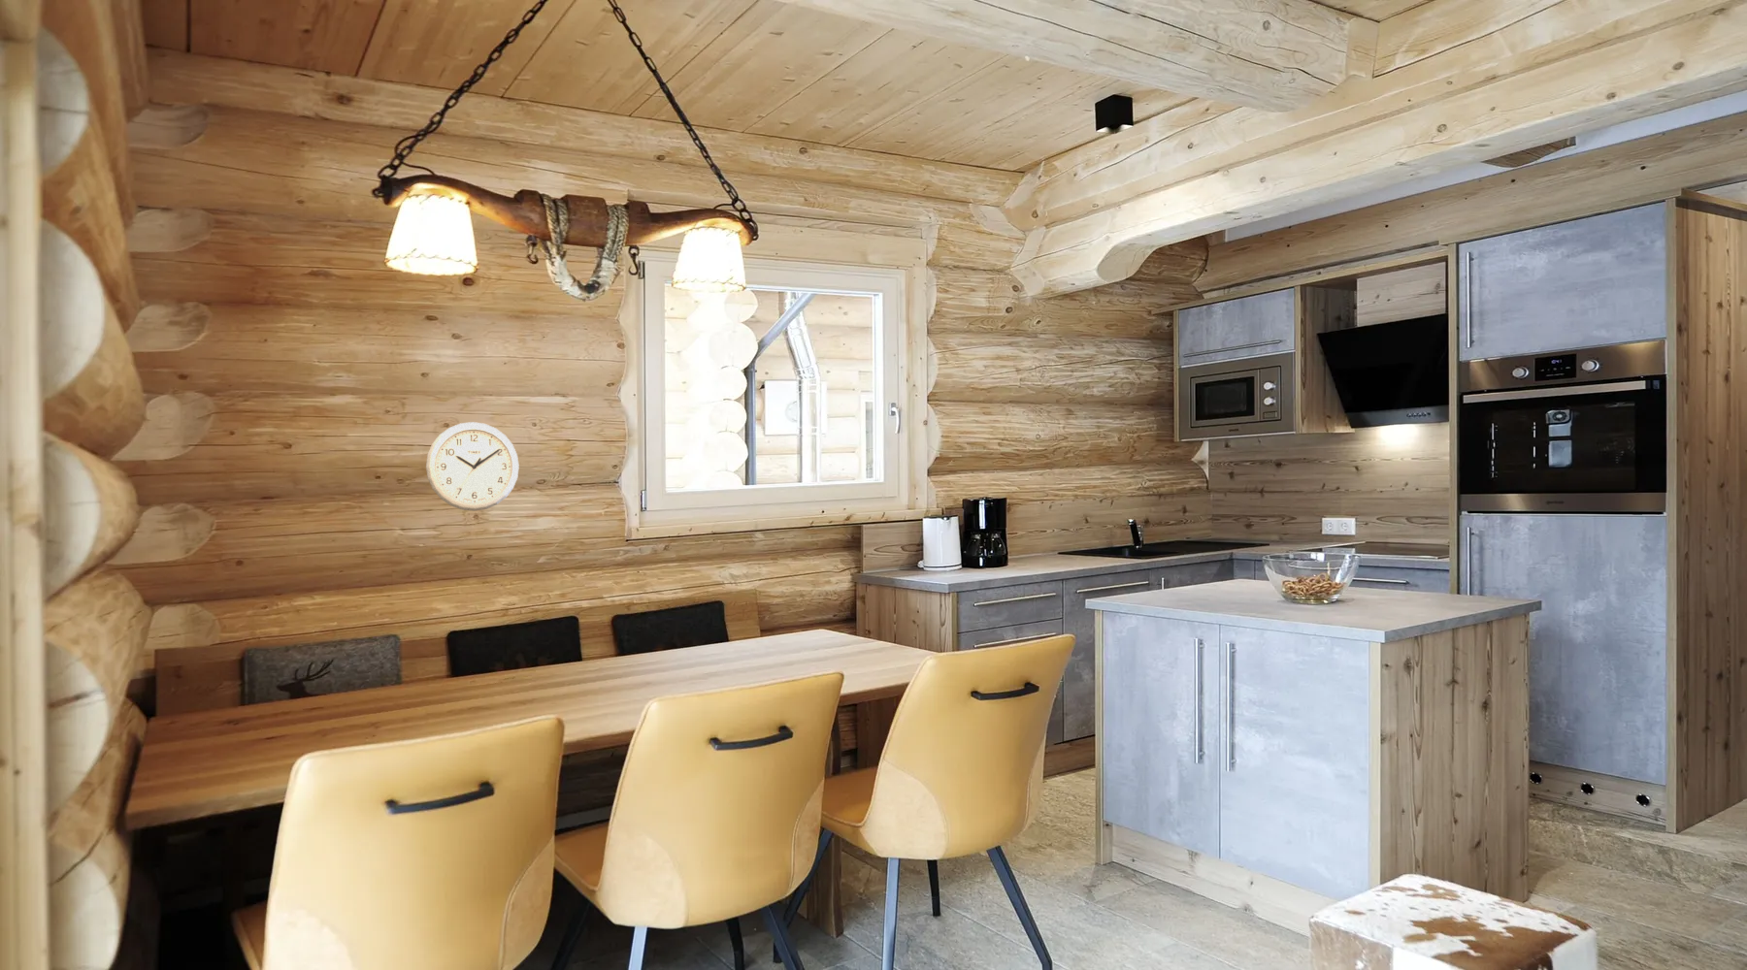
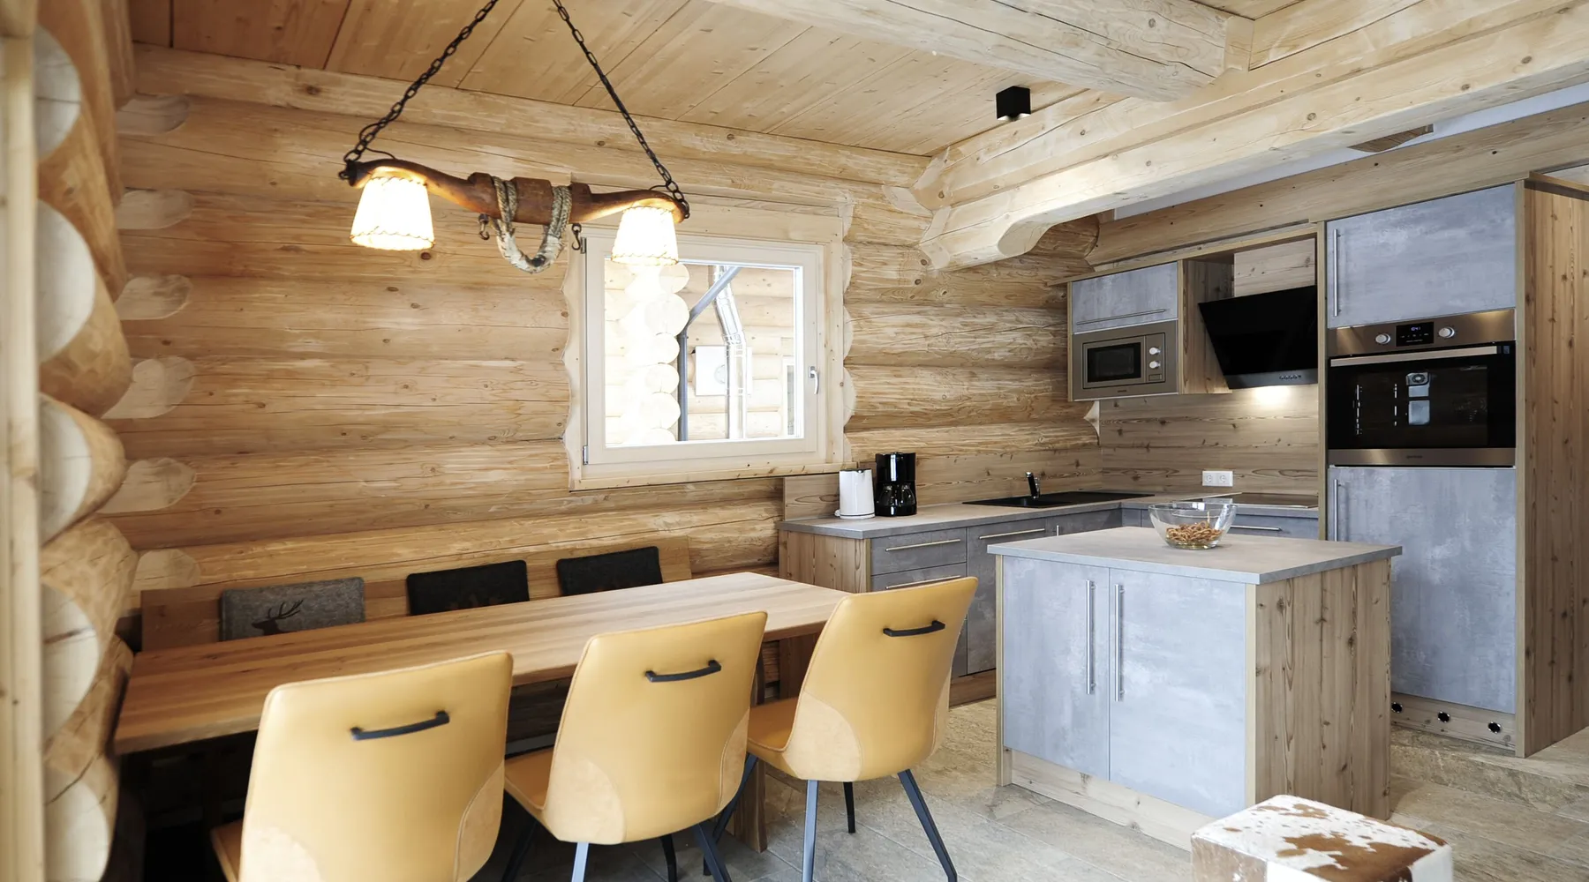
- wall clock [425,420,520,512]
